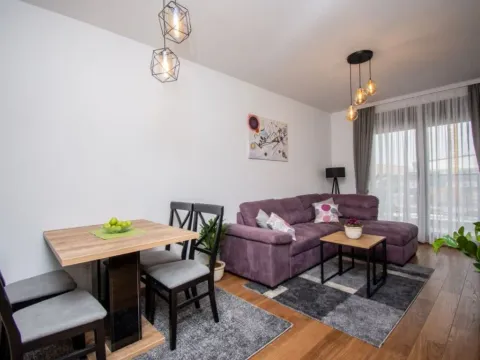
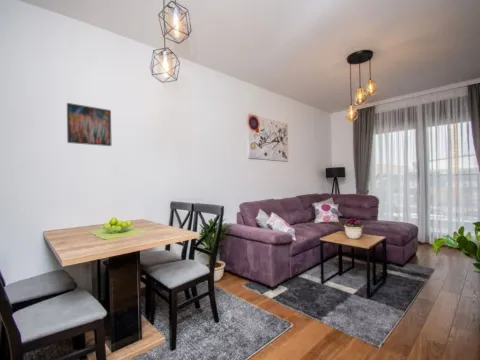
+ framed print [66,102,113,147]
